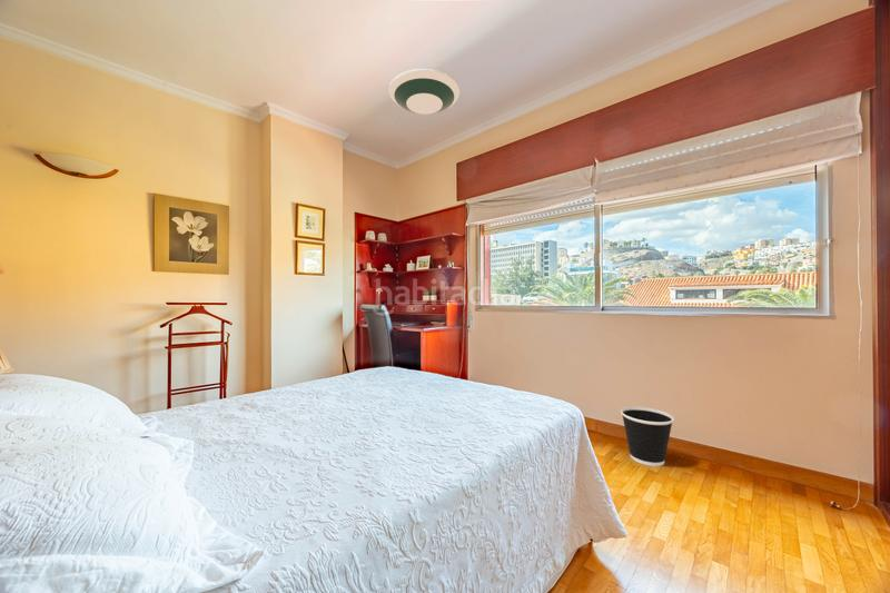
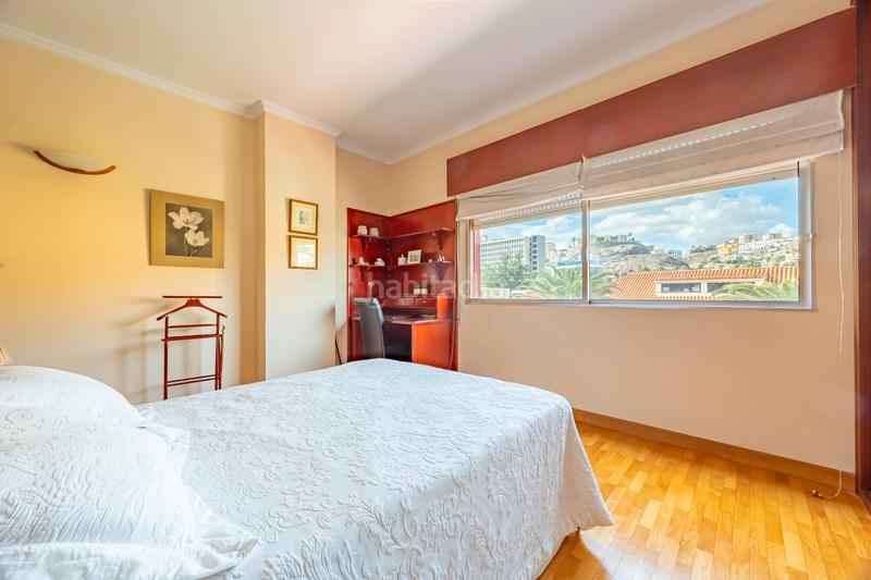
- wastebasket [620,406,675,467]
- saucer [388,68,461,116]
